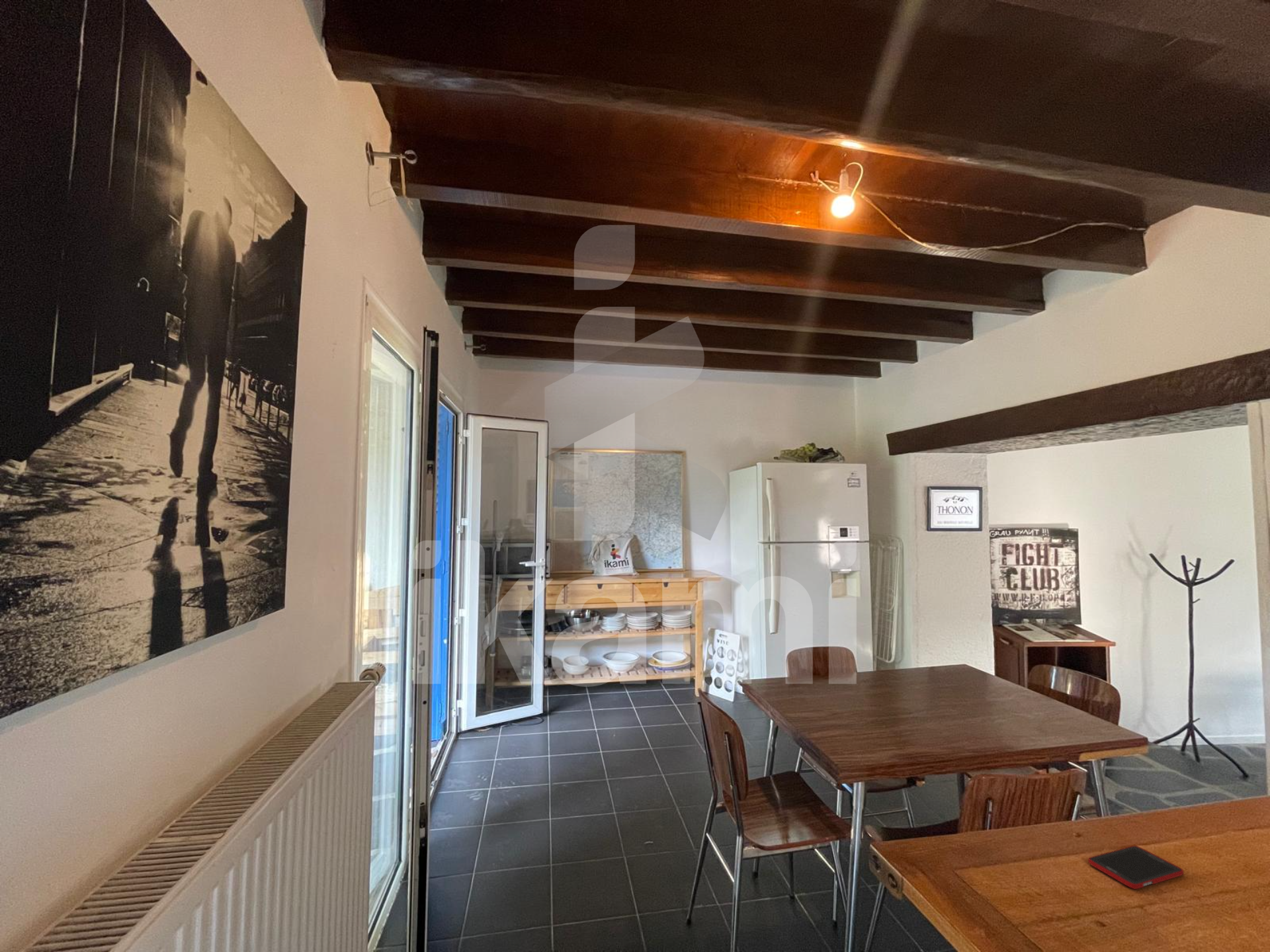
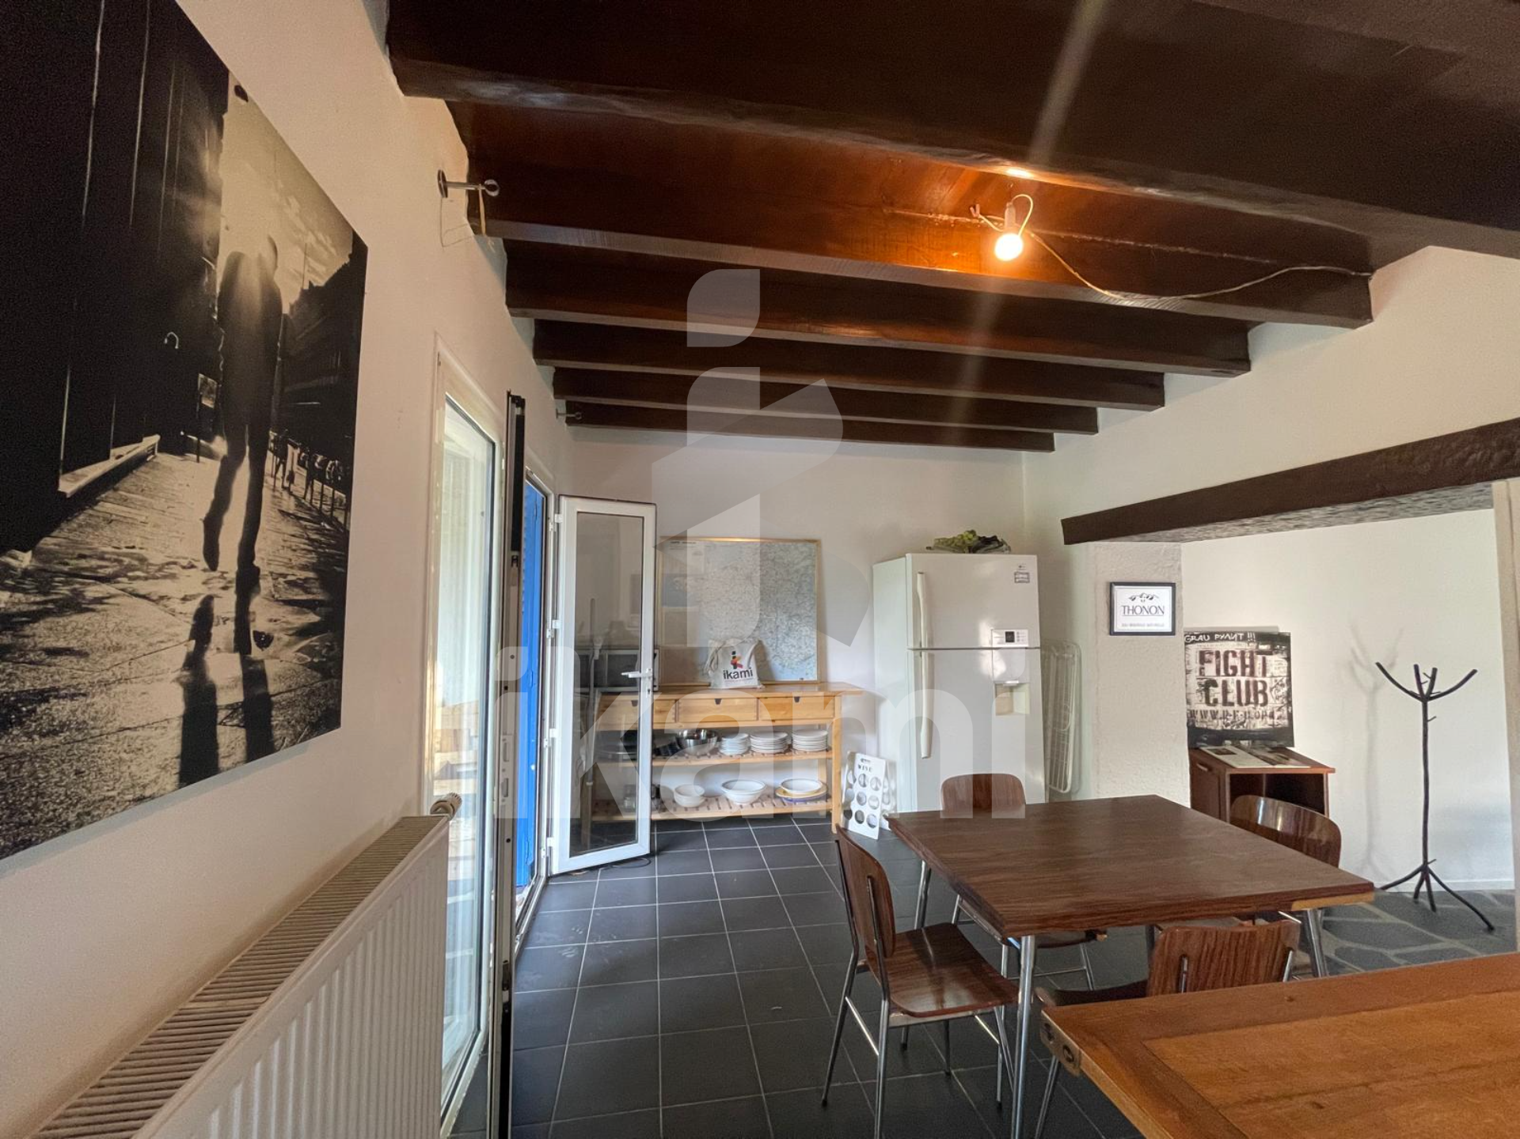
- cell phone [1087,845,1184,890]
